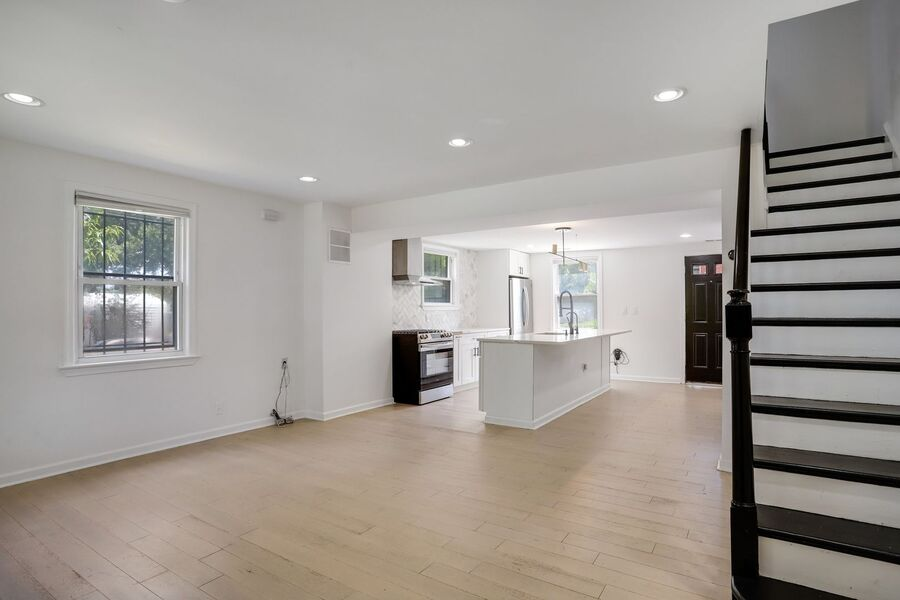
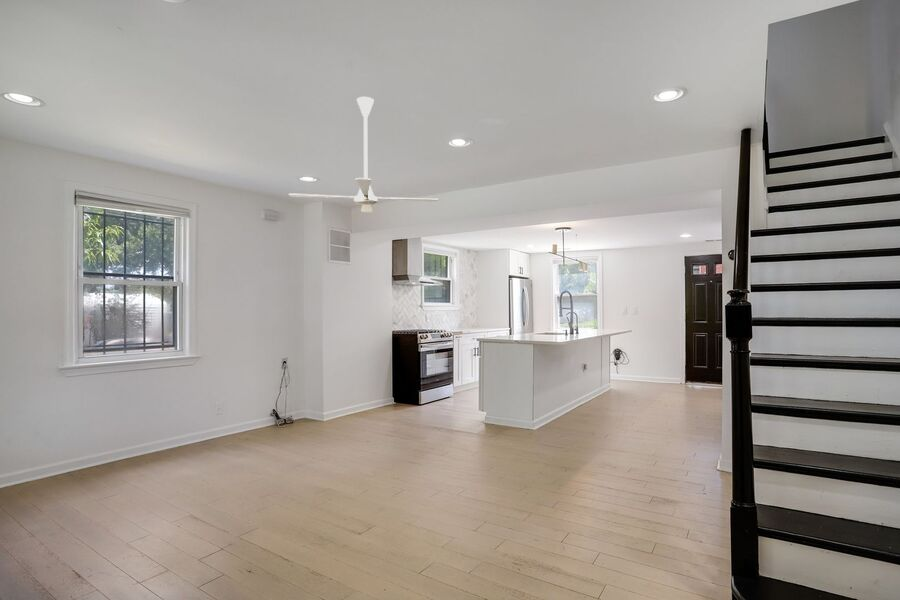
+ ceiling fan [288,96,440,213]
